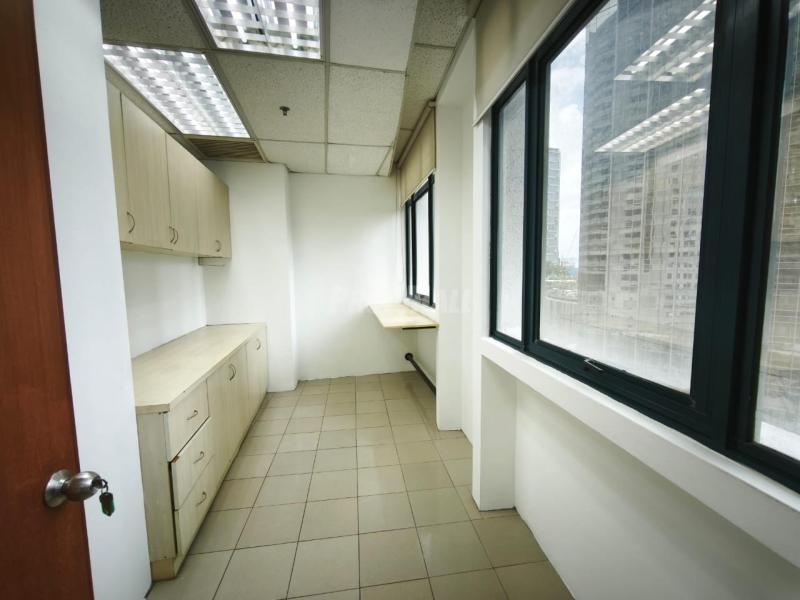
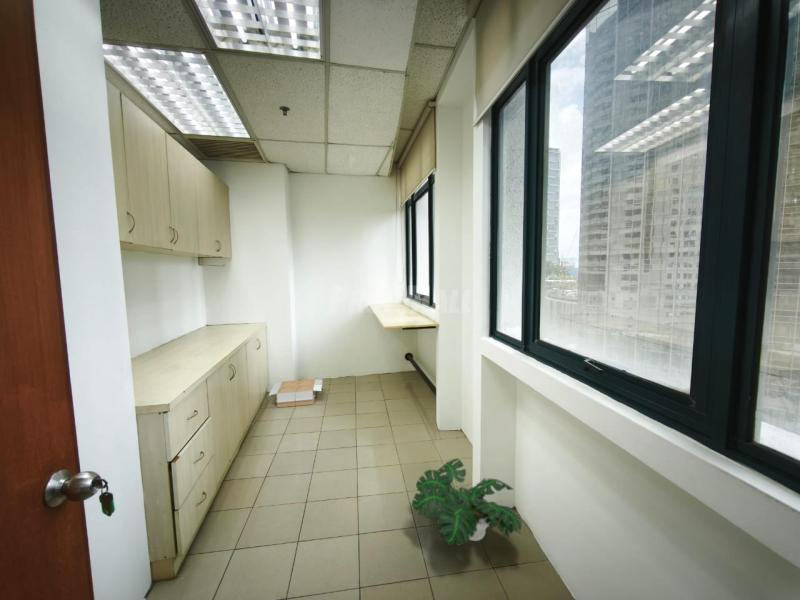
+ potted plant [411,457,522,546]
+ cardboard box [268,378,324,408]
